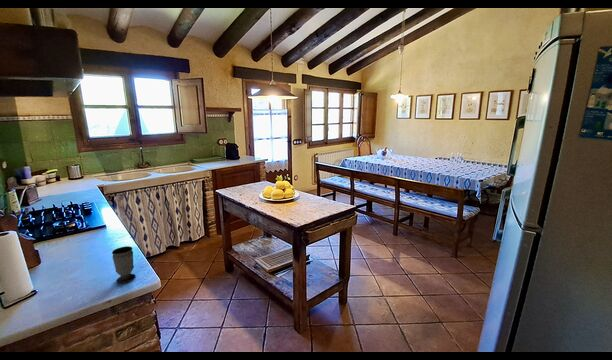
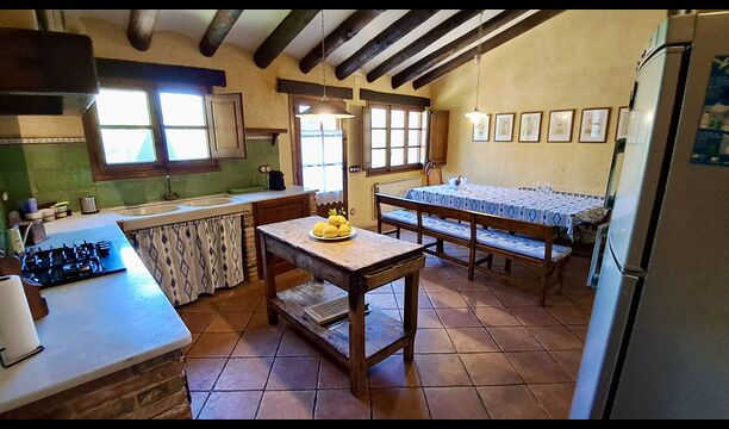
- cup [111,245,136,284]
